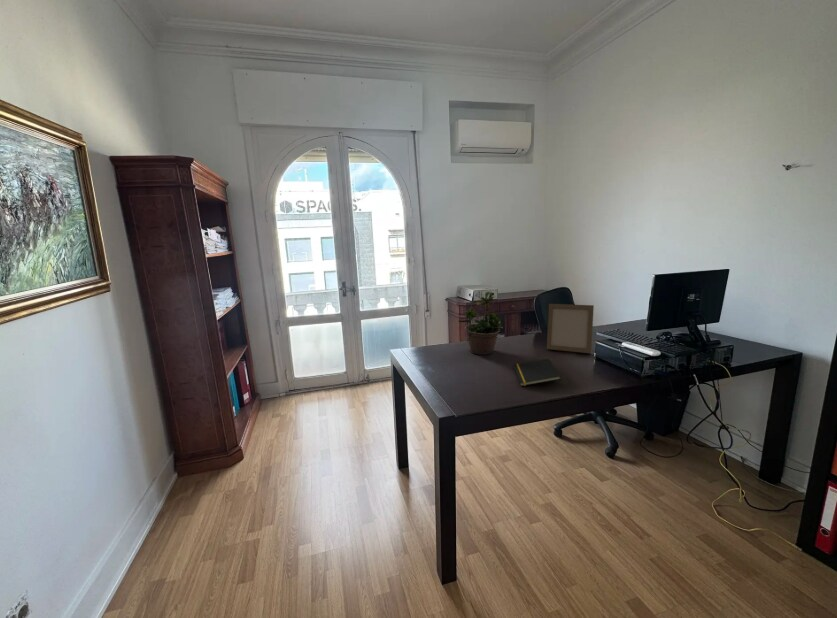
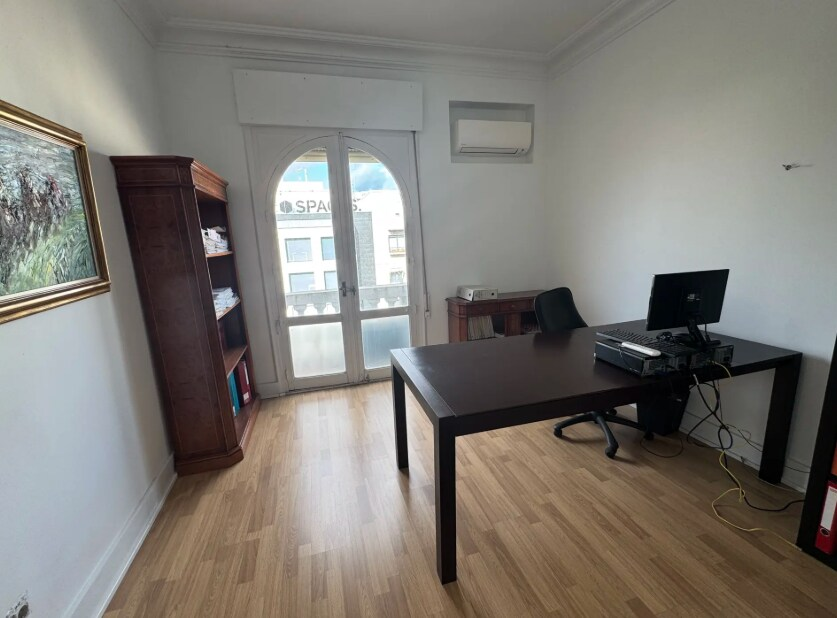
- photo frame [546,303,595,354]
- potted plant [457,286,504,356]
- notepad [513,357,562,387]
